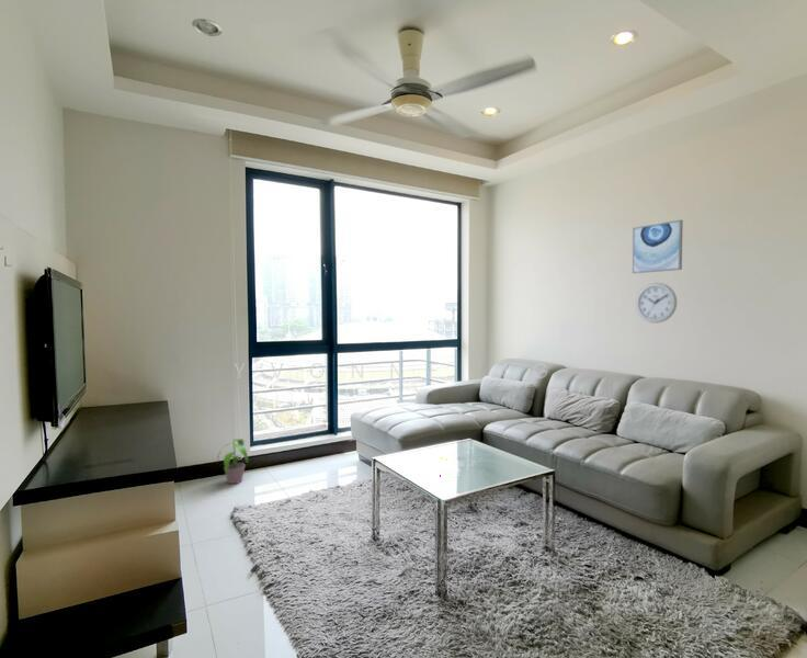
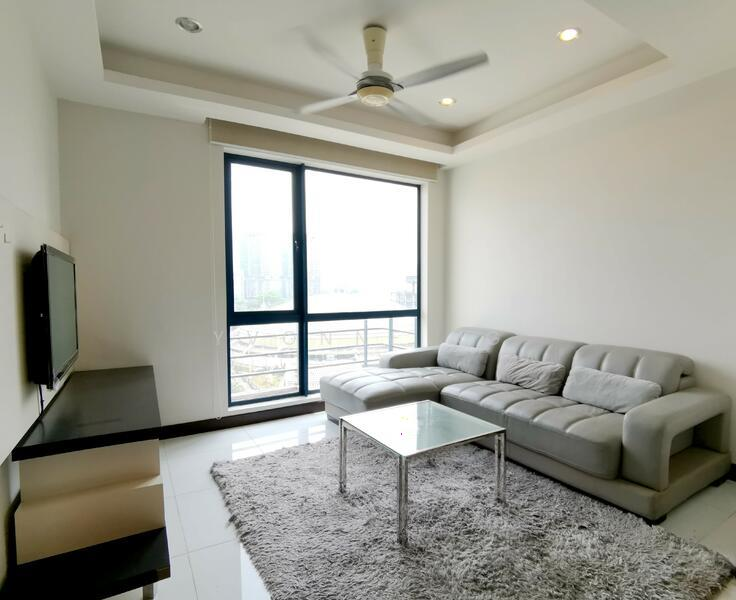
- potted plant [216,438,249,485]
- wall clock [635,282,678,325]
- wall art [632,218,684,274]
